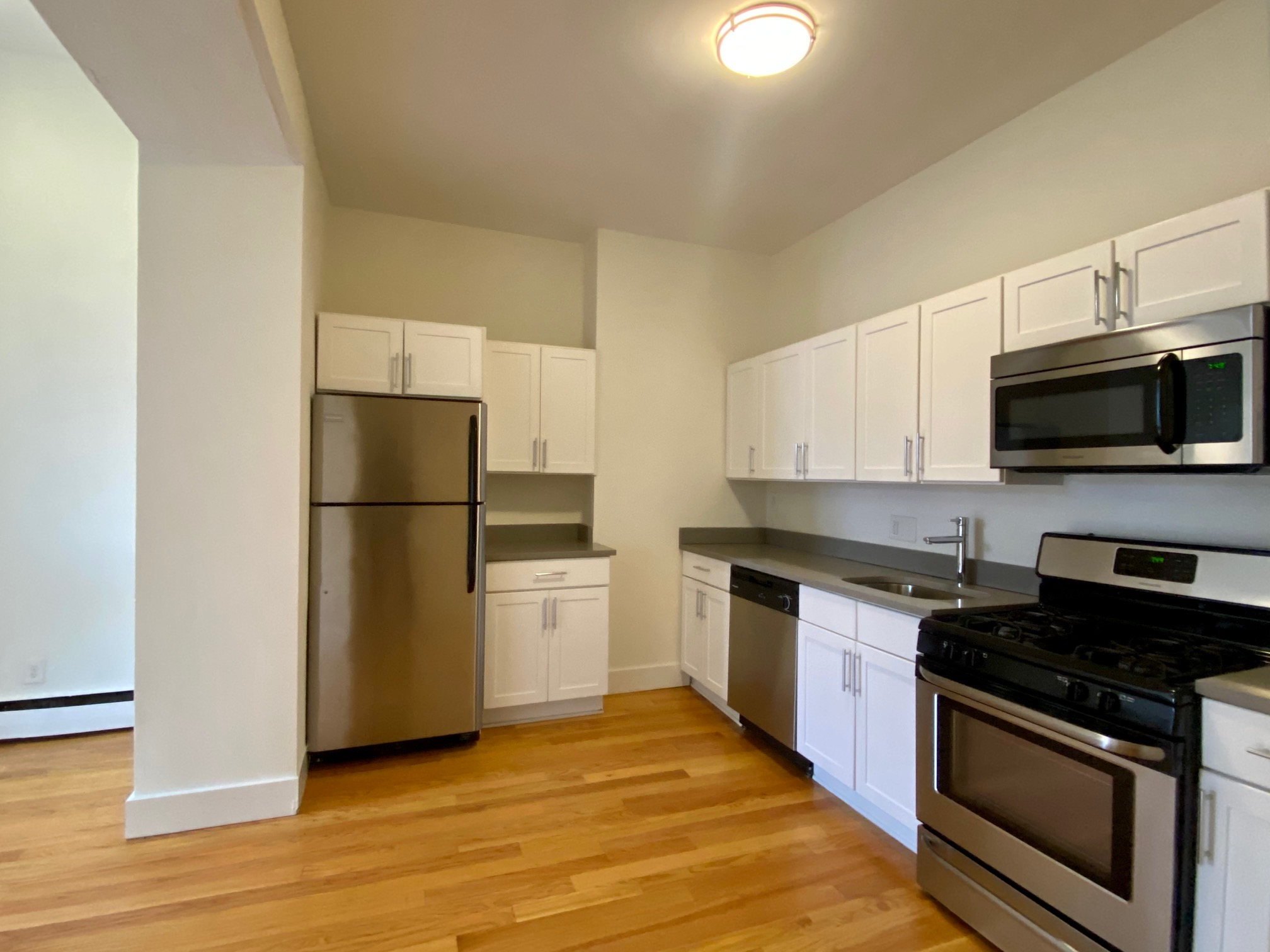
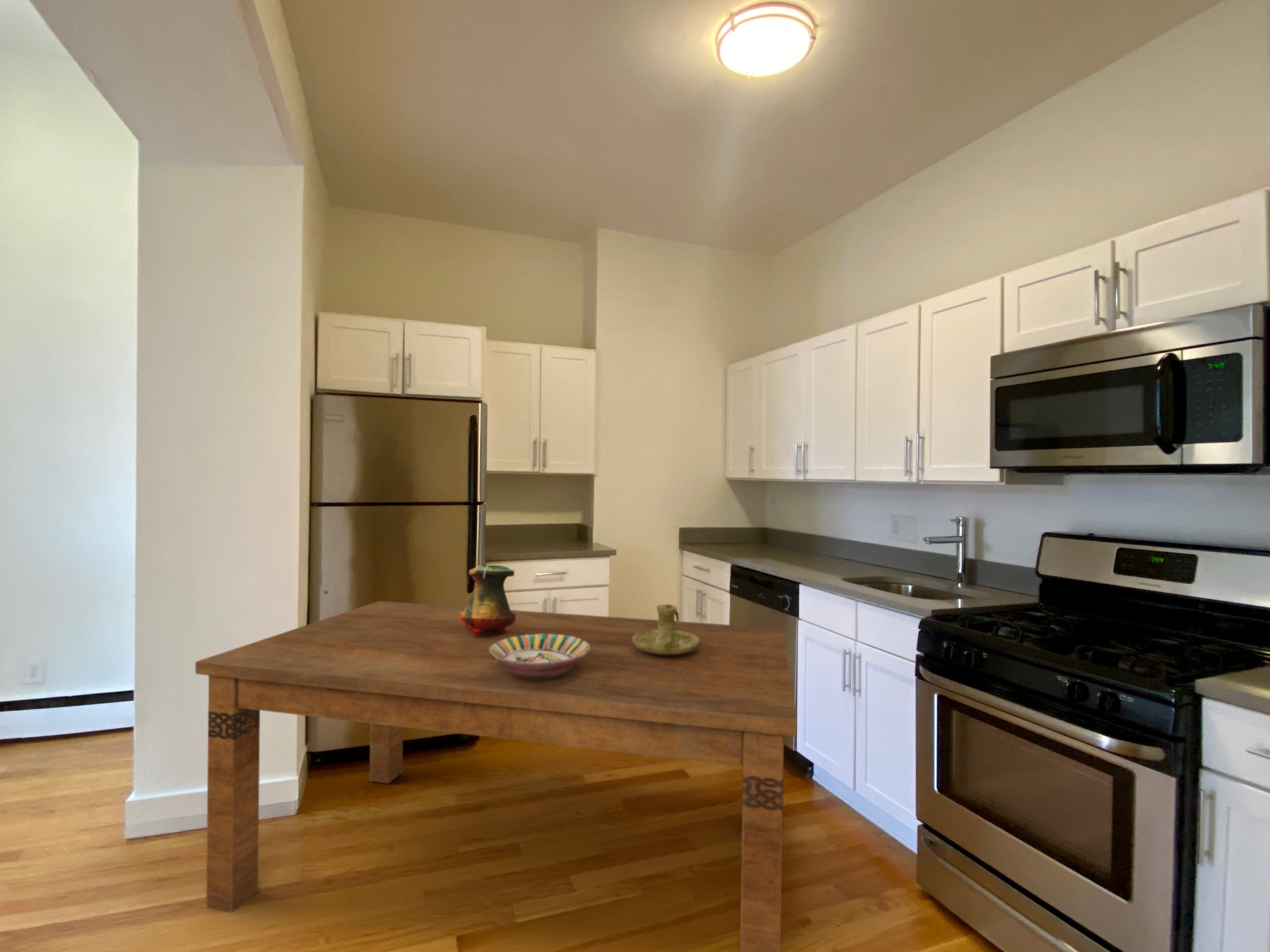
+ candle holder [632,604,700,655]
+ serving bowl [489,634,590,680]
+ vase [459,564,515,636]
+ dining table [195,601,798,952]
